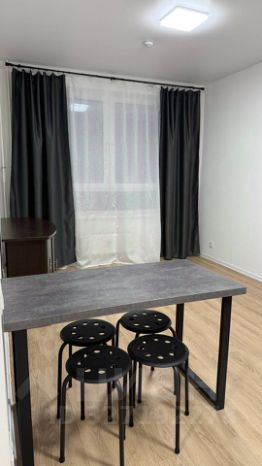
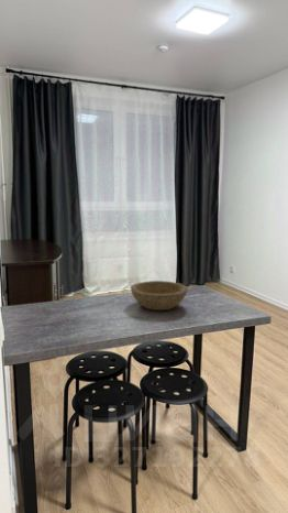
+ bowl [130,280,189,312]
